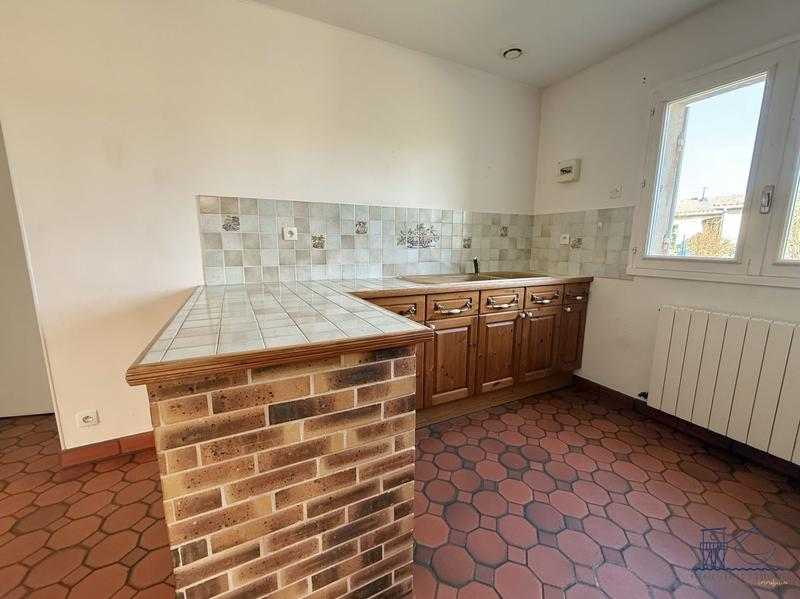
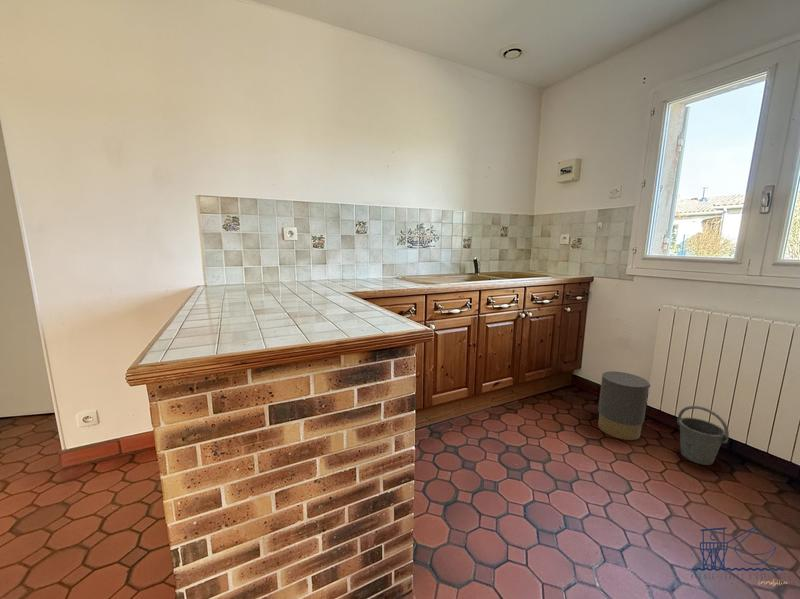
+ bucket [676,405,730,466]
+ trash can [597,370,651,441]
